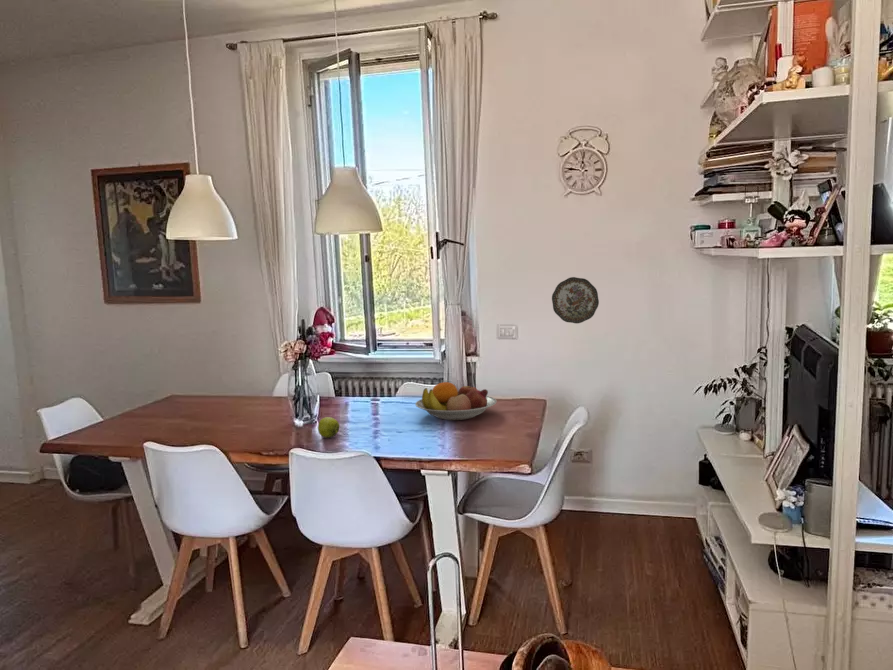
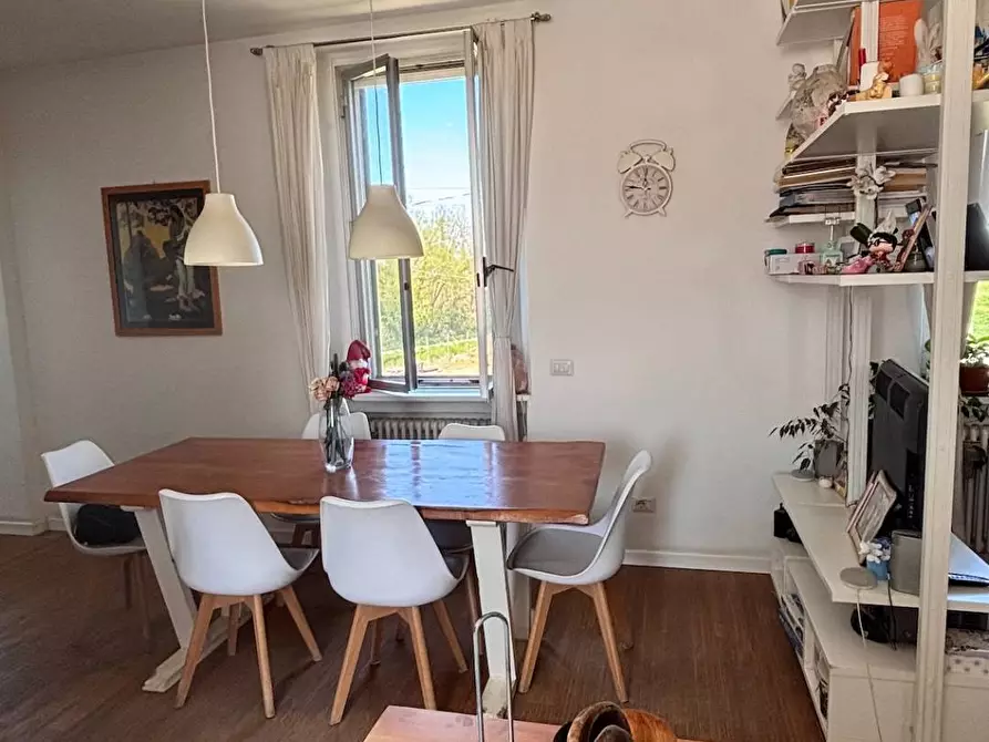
- apple [317,416,341,439]
- fruit bowl [414,381,498,421]
- decorative plate [551,276,600,324]
